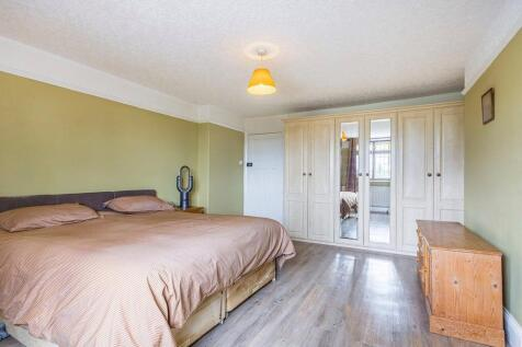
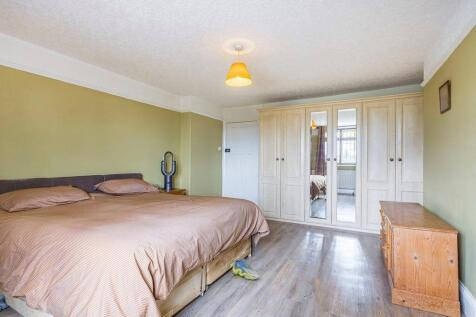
+ sneaker [232,258,261,281]
